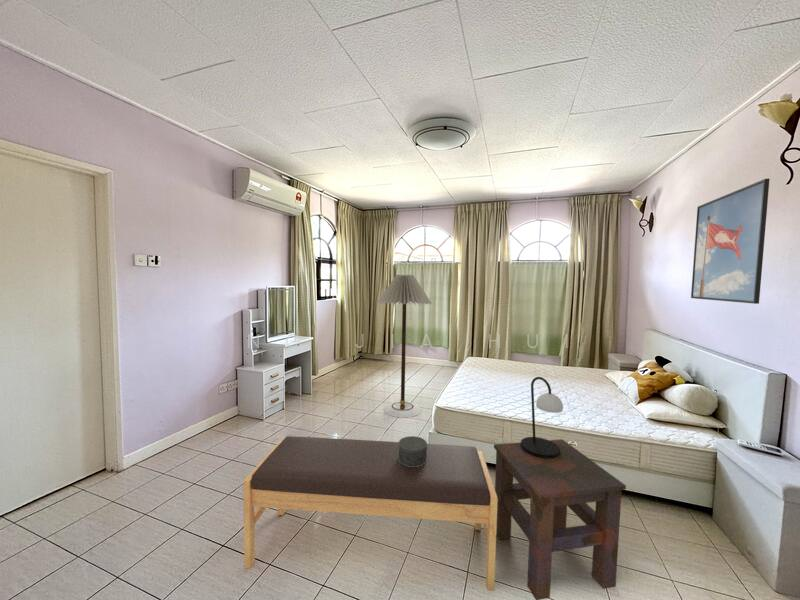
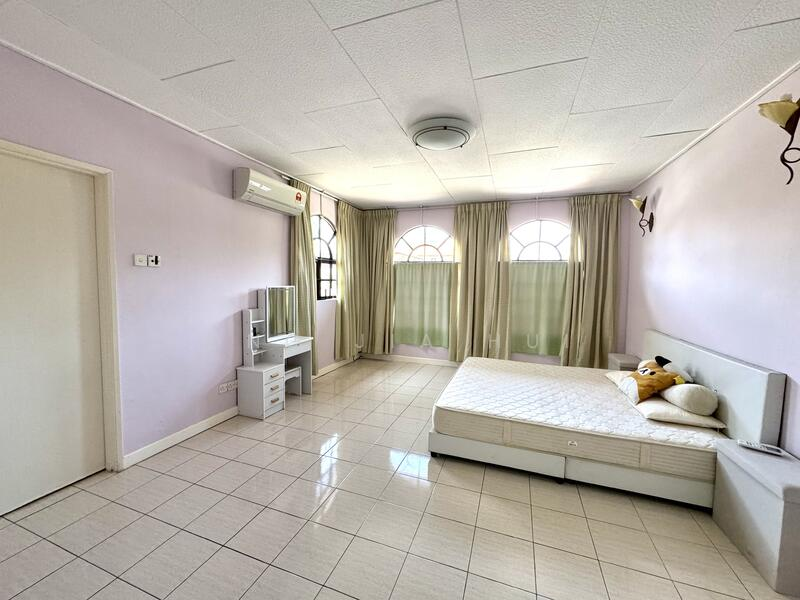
- side table [493,438,627,600]
- decorative box [398,435,428,467]
- floor lamp [376,274,433,419]
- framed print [690,178,771,305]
- bench [243,435,498,592]
- table lamp [520,376,564,459]
